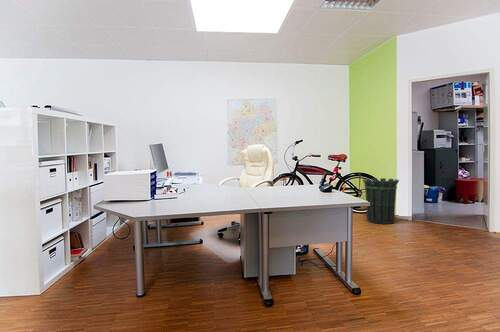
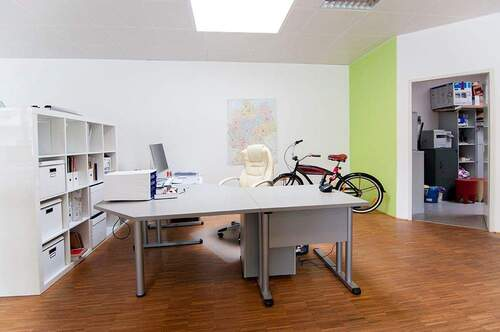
- waste bin [362,177,400,225]
